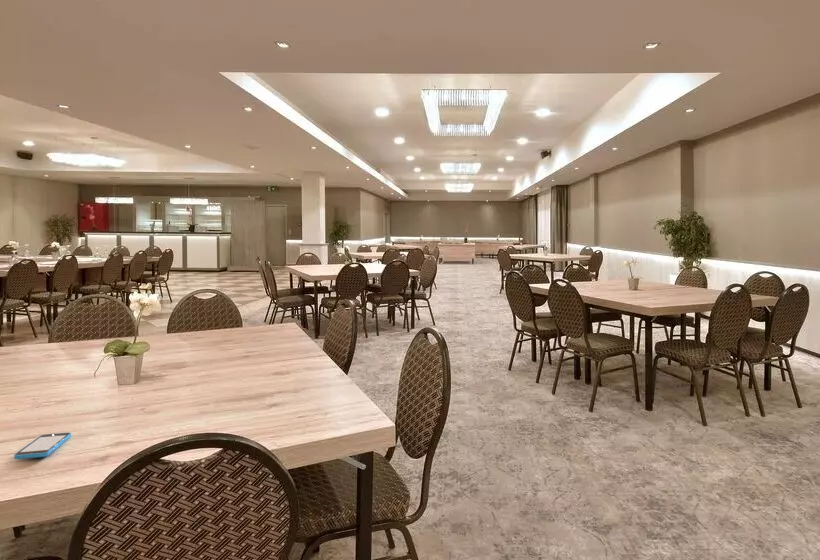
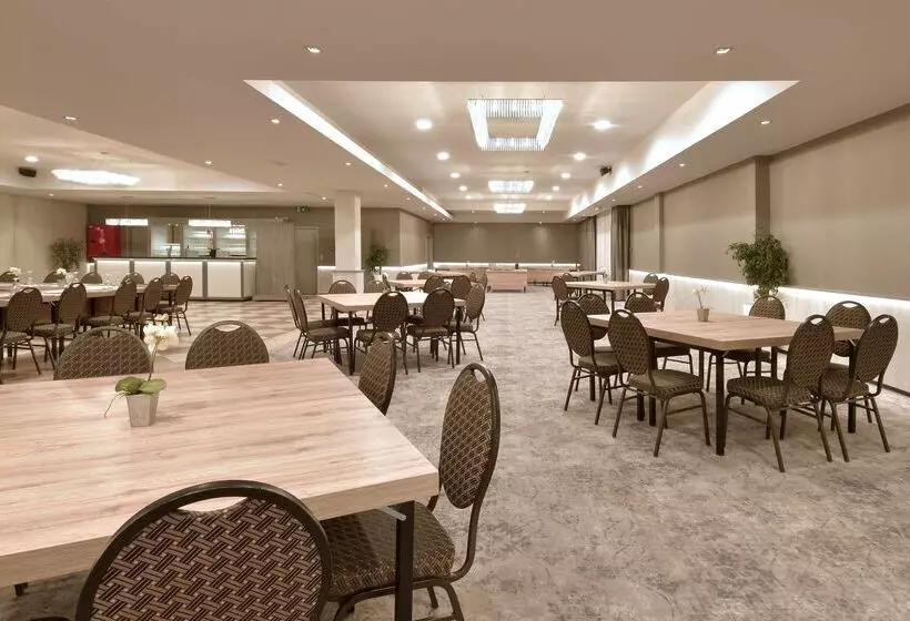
- smartphone [13,432,72,460]
